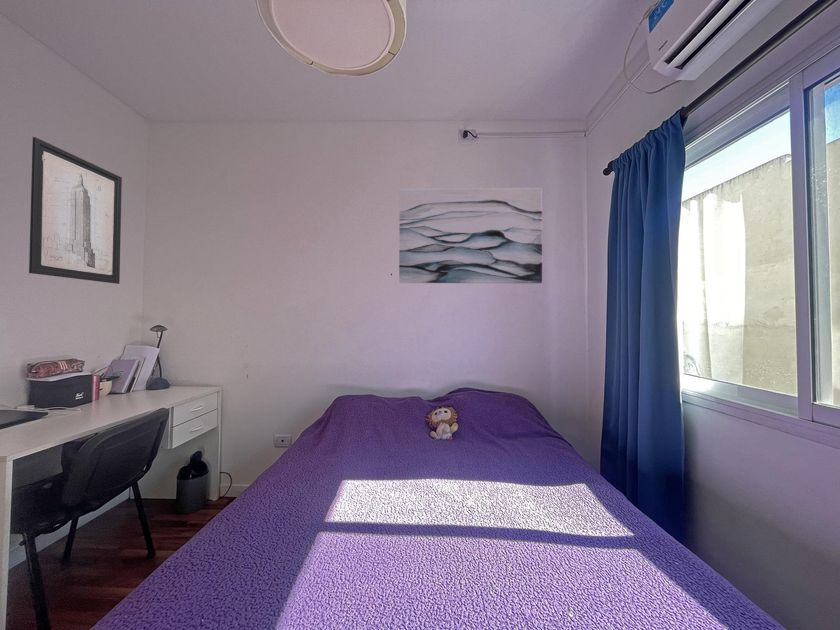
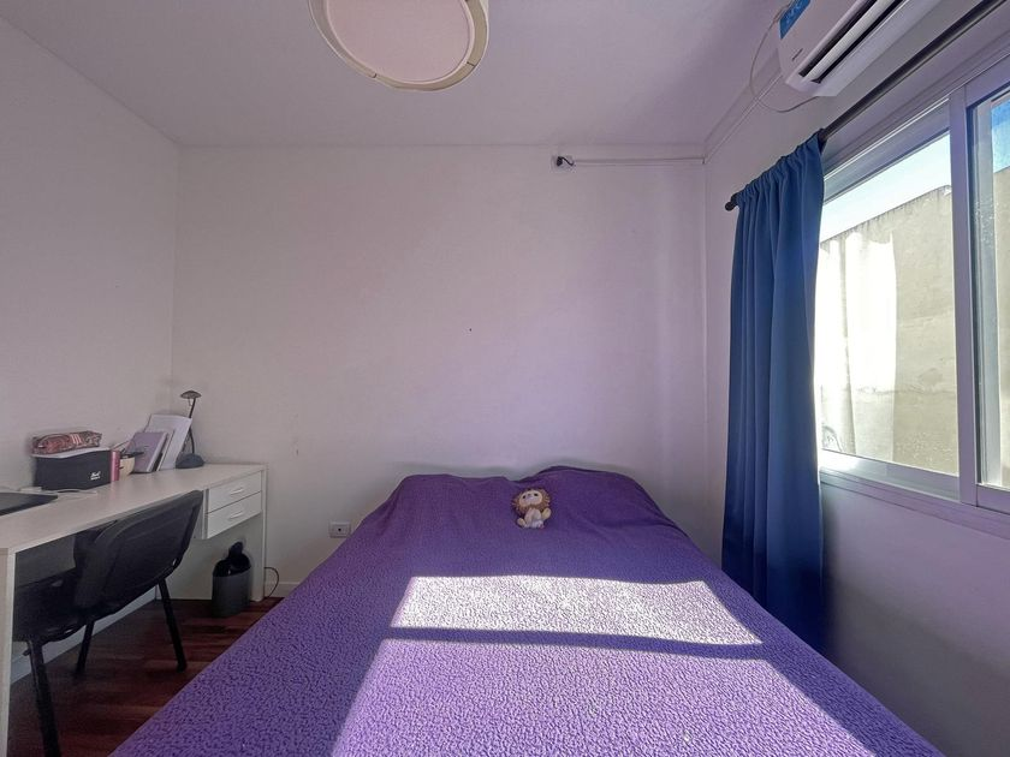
- wall art [398,187,543,284]
- wall art [28,136,123,285]
